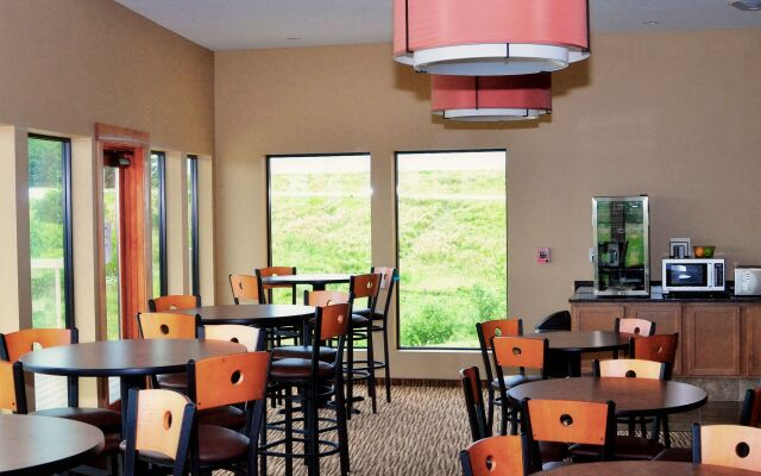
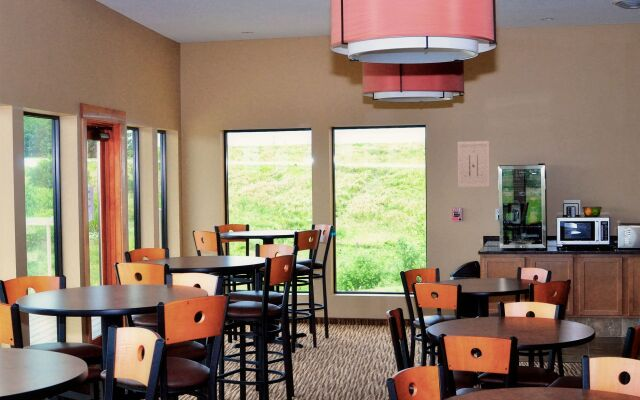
+ wall art [456,140,491,188]
